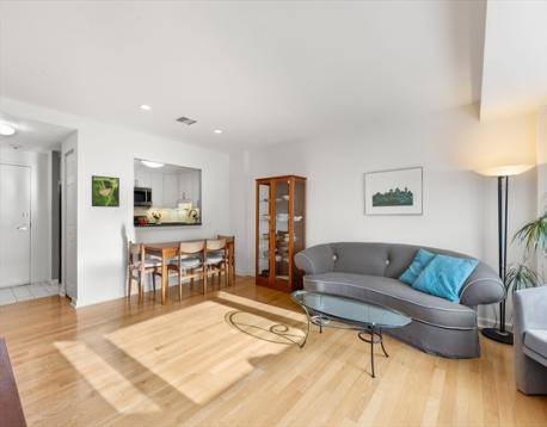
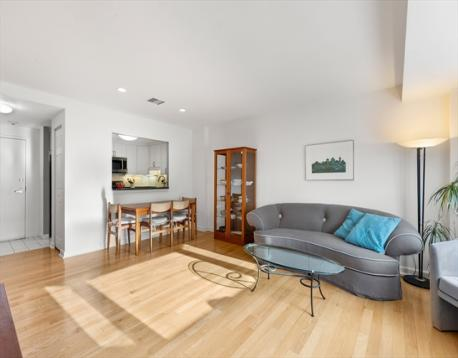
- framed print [91,174,121,209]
